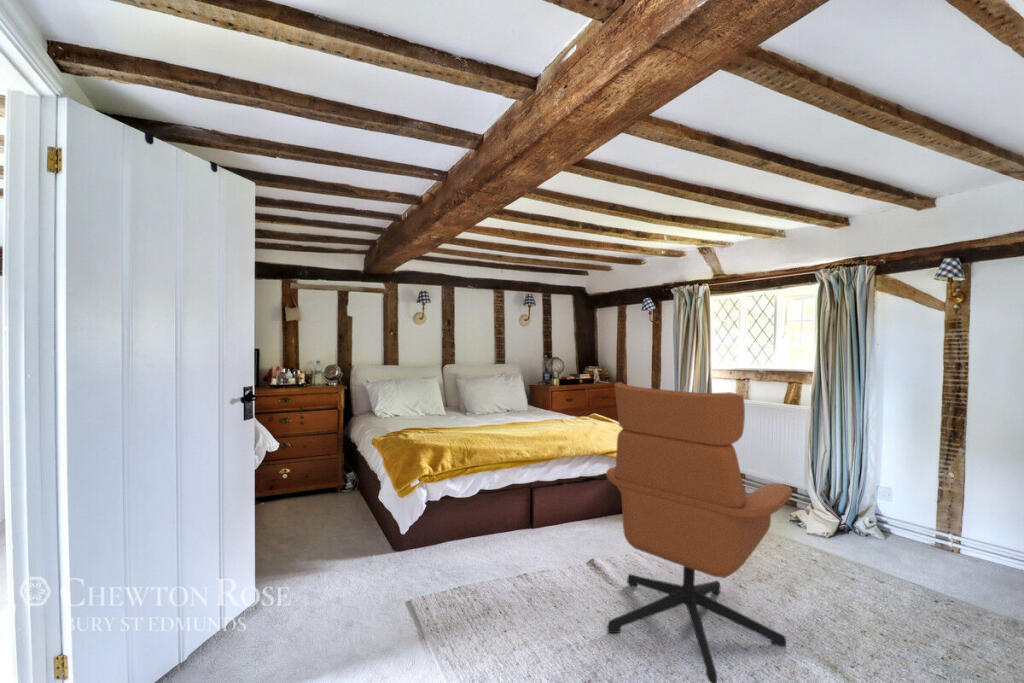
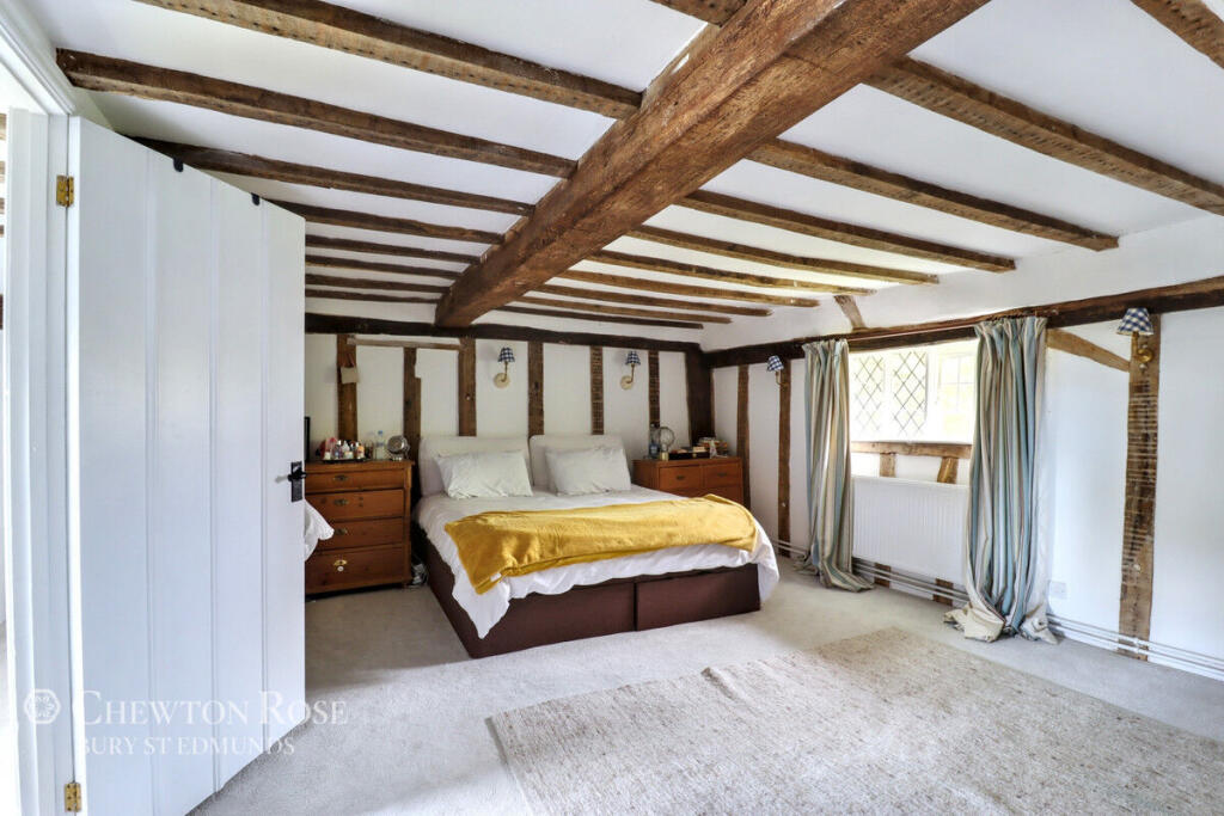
- armchair [605,381,793,683]
